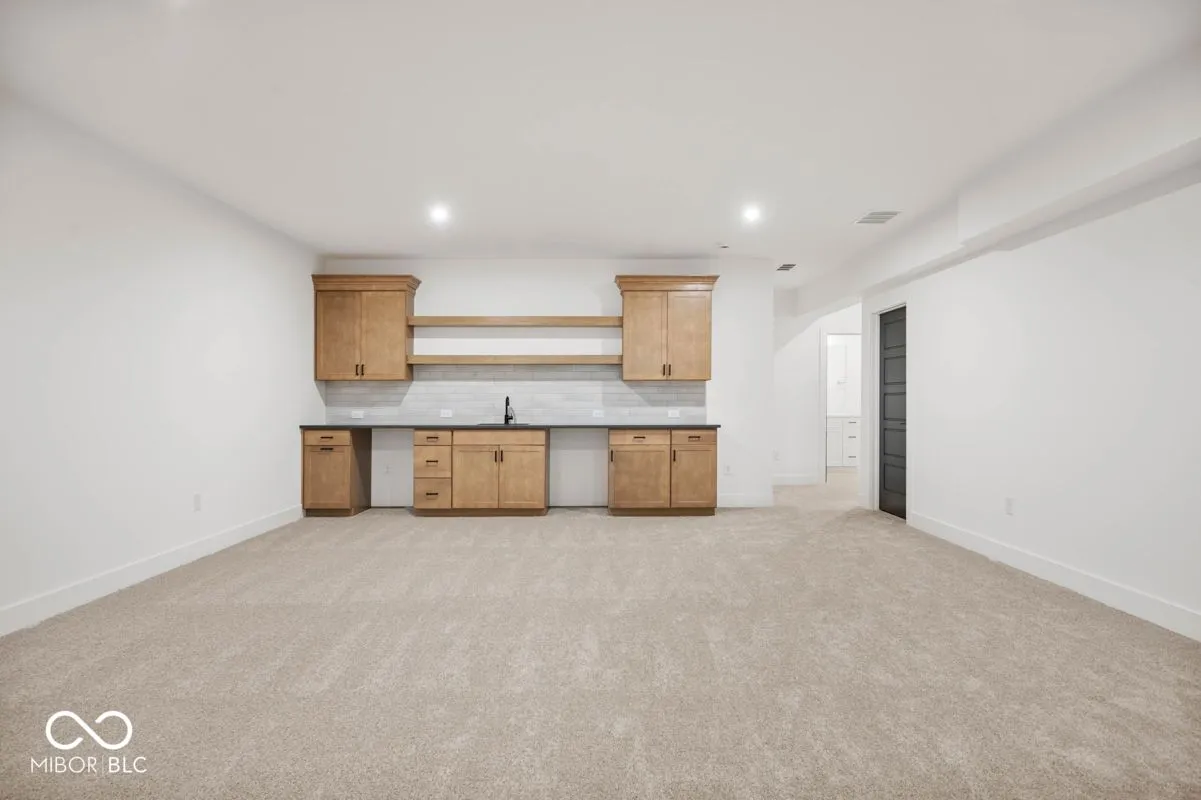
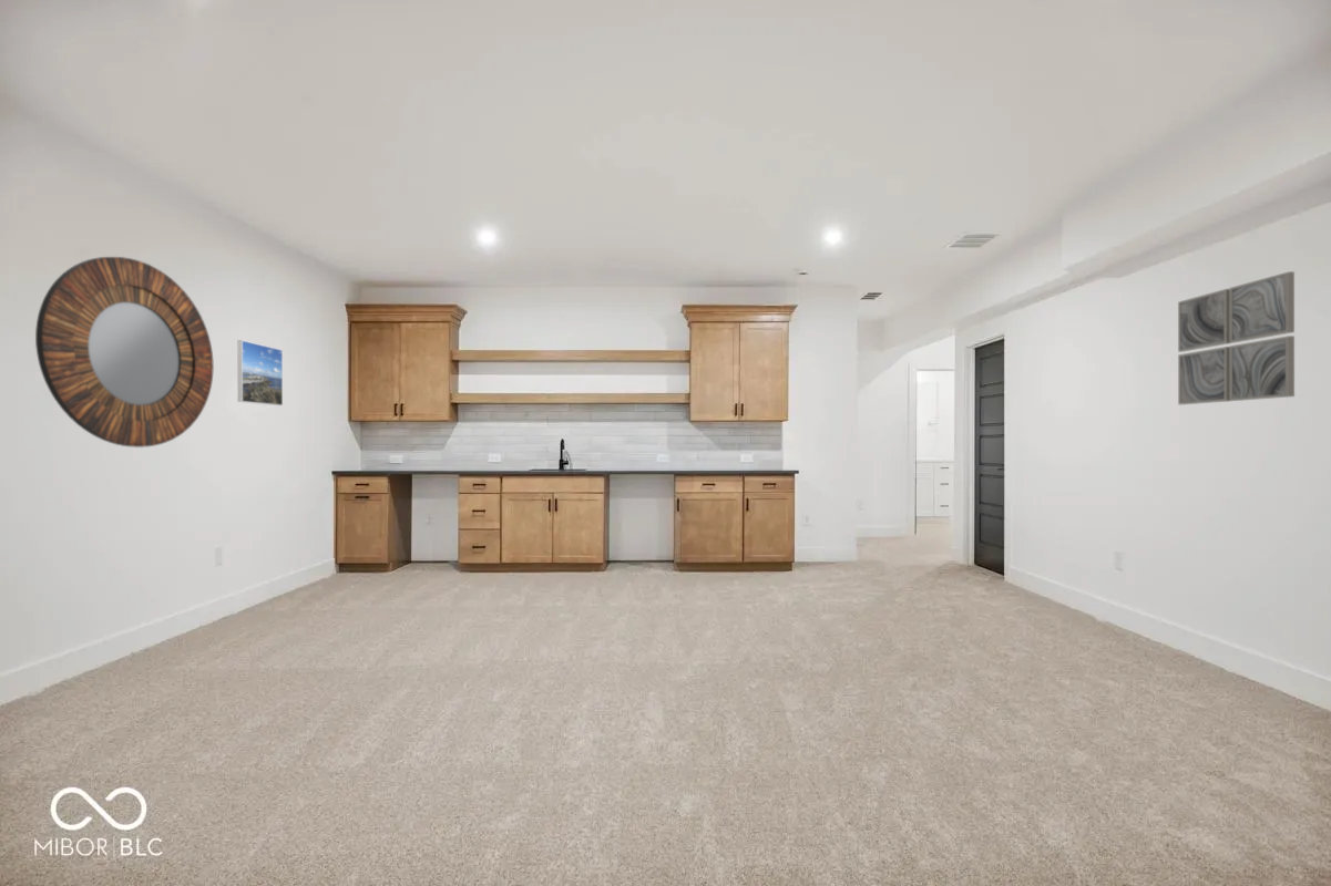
+ wall art [1177,270,1296,405]
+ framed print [237,339,284,406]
+ home mirror [34,256,215,449]
